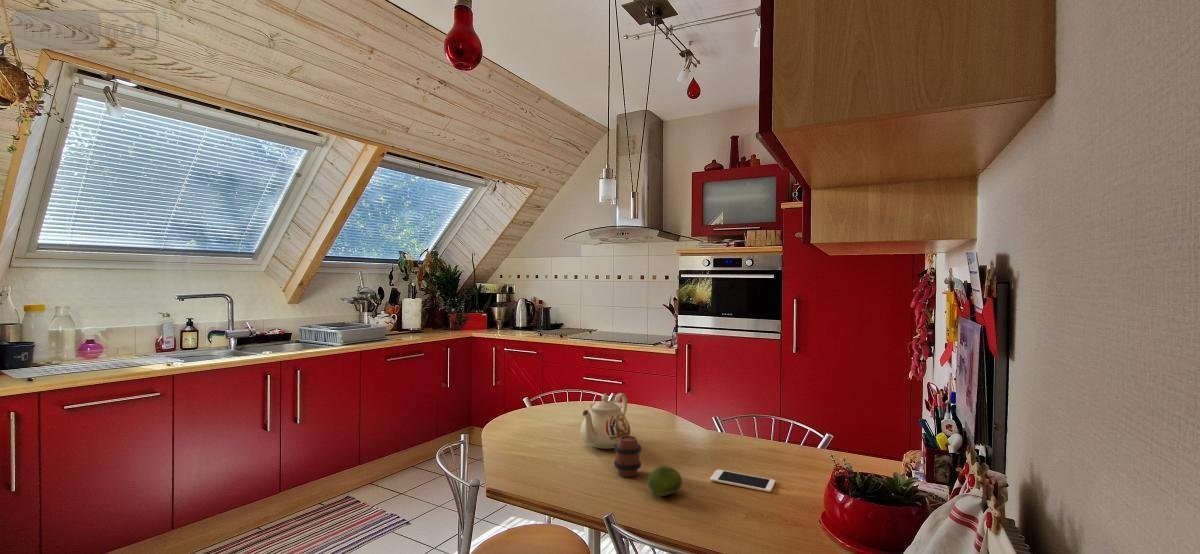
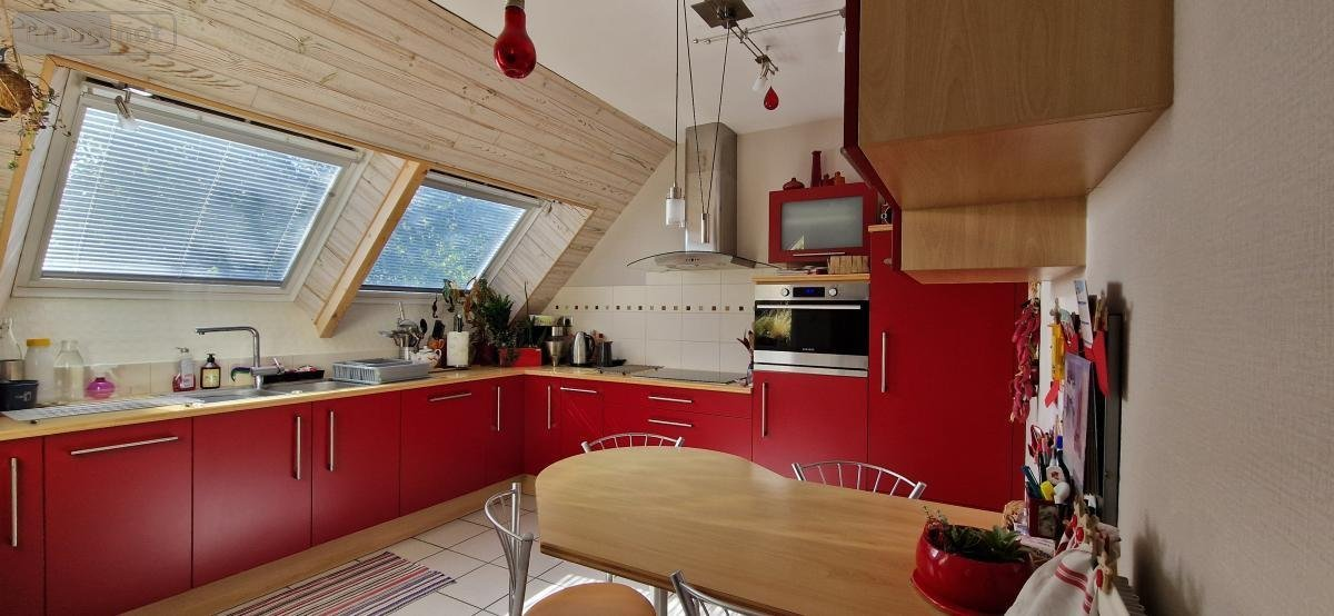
- cell phone [709,469,776,493]
- fruit [646,465,683,497]
- teapot [580,392,632,450]
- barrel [613,435,642,478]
